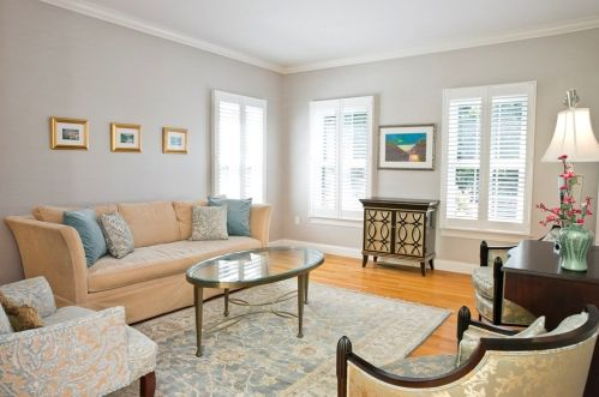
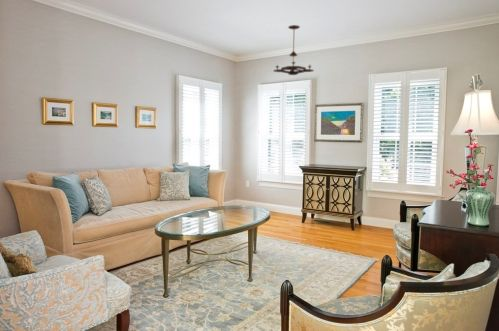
+ chandelier [272,24,315,76]
